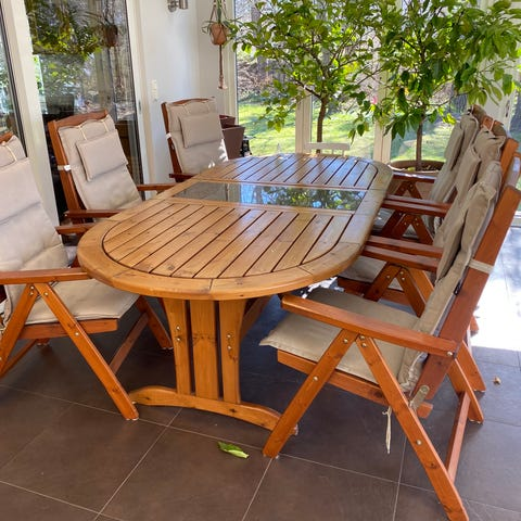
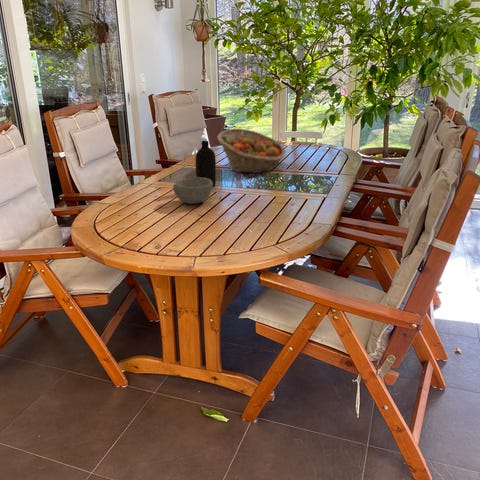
+ fruit basket [216,127,286,174]
+ bowl [172,176,213,205]
+ bottle [195,140,217,188]
